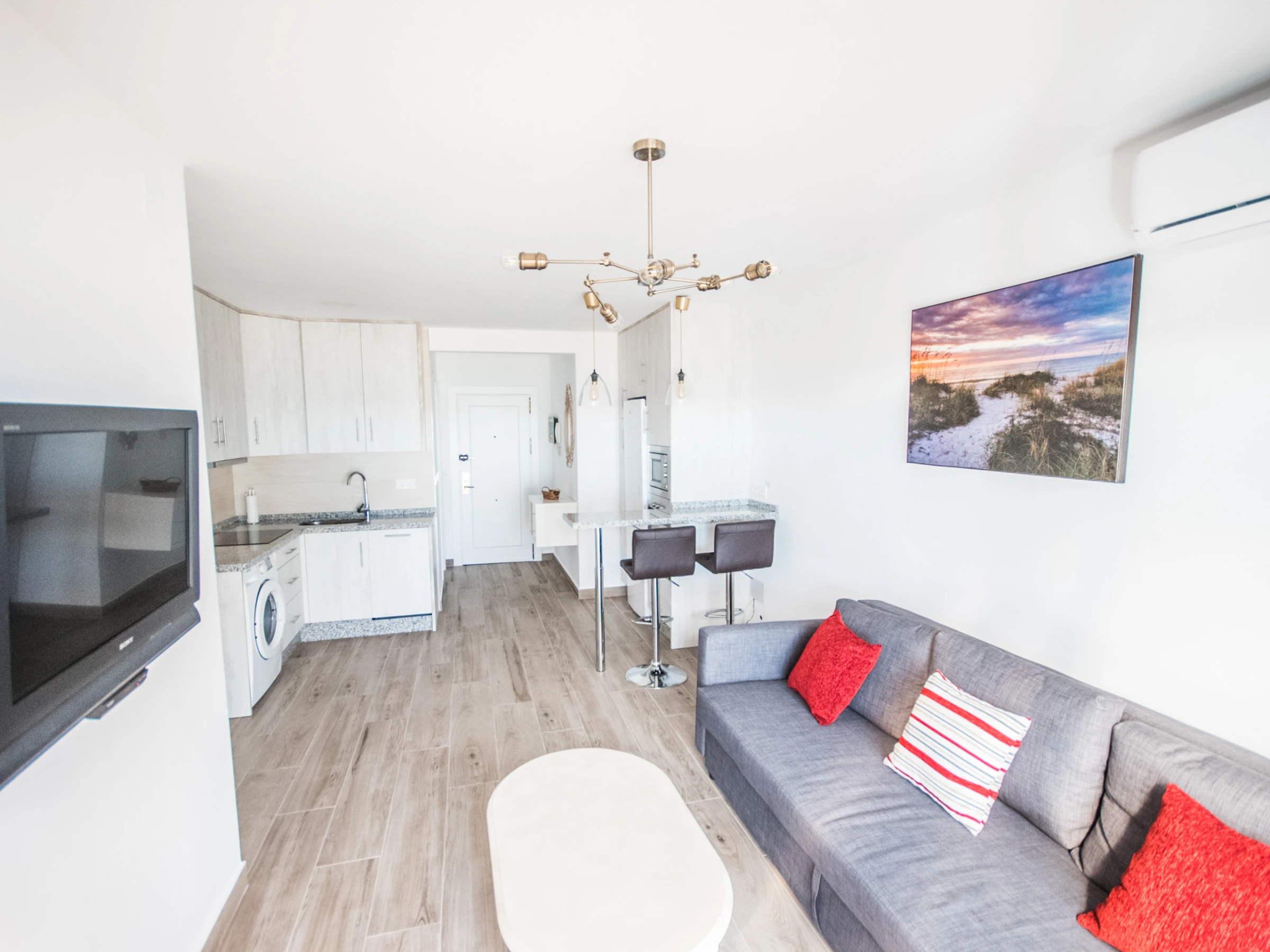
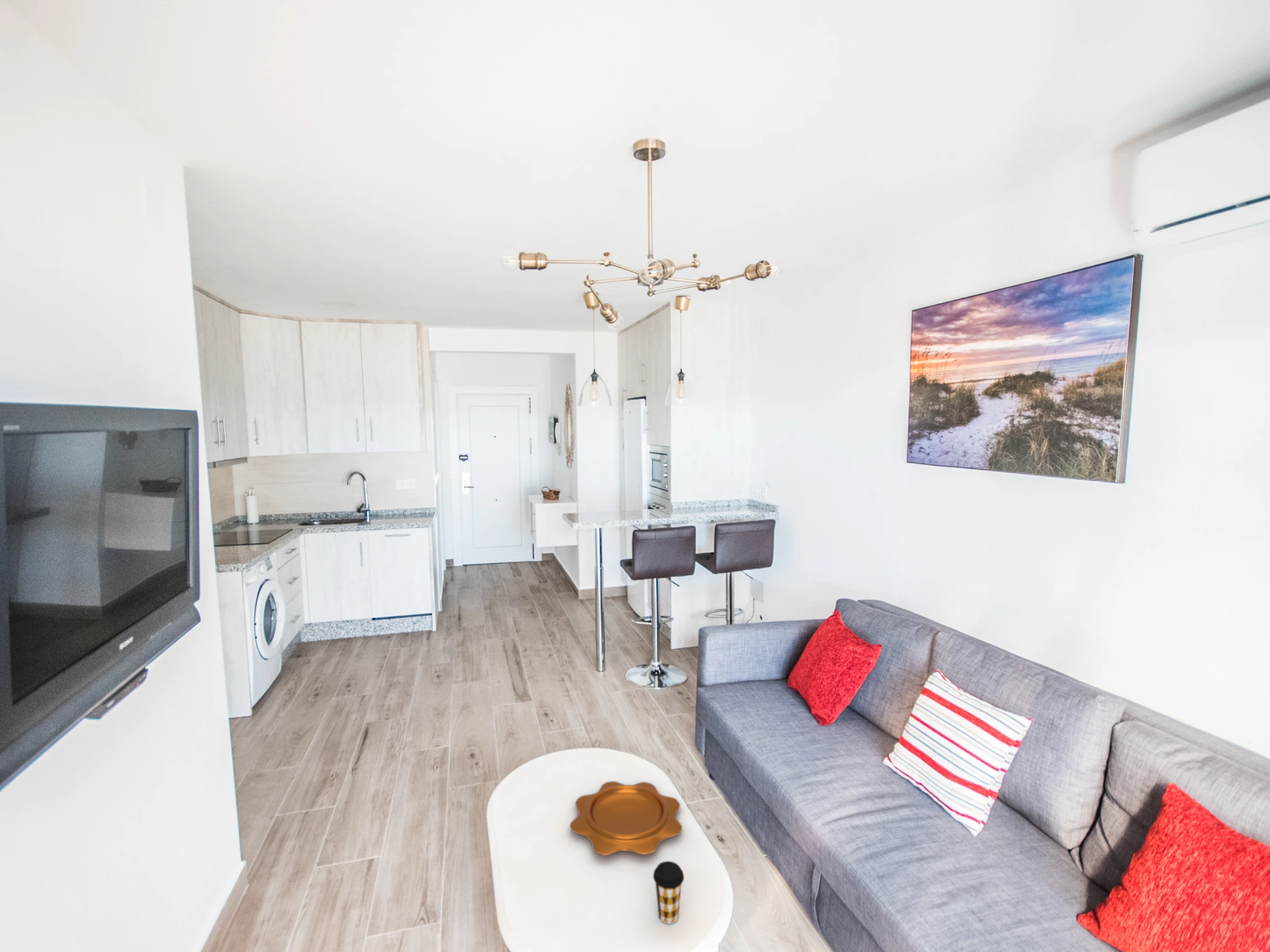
+ decorative bowl [569,781,683,856]
+ coffee cup [652,861,685,924]
